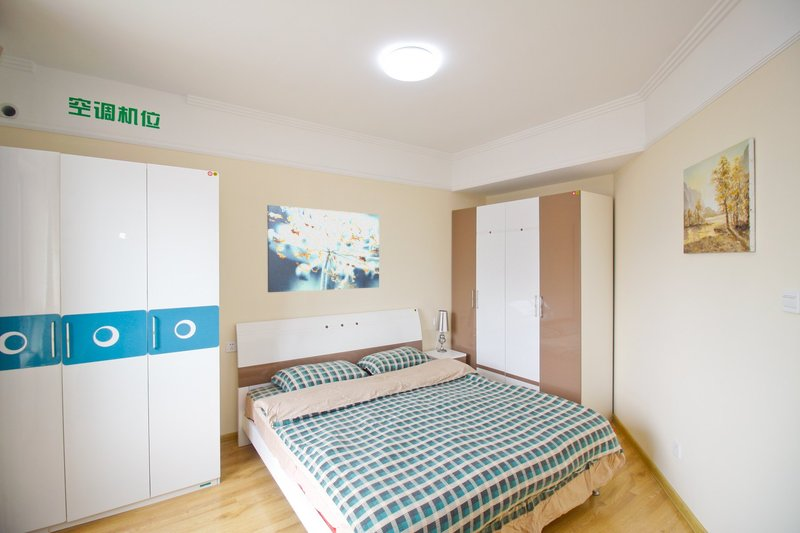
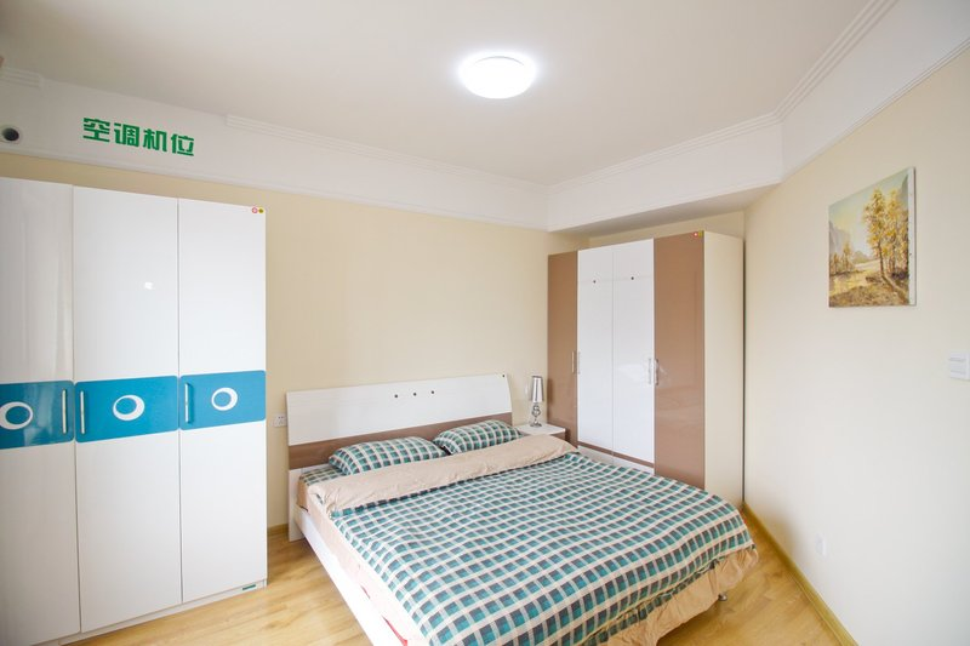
- wall art [266,204,380,293]
